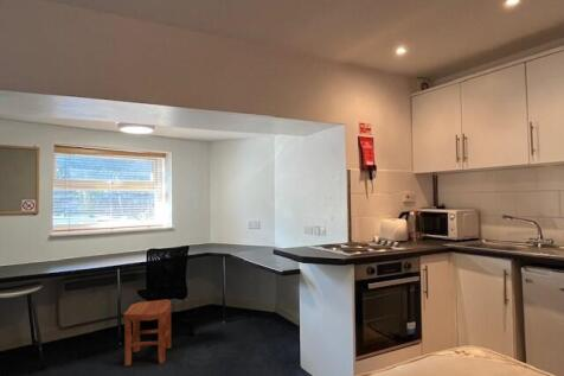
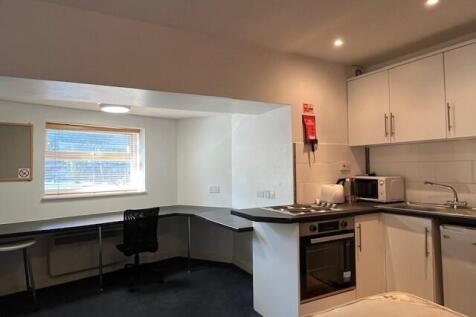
- stool [122,299,172,367]
